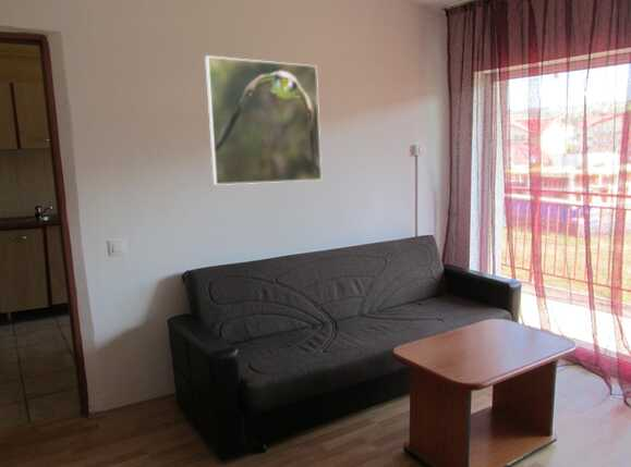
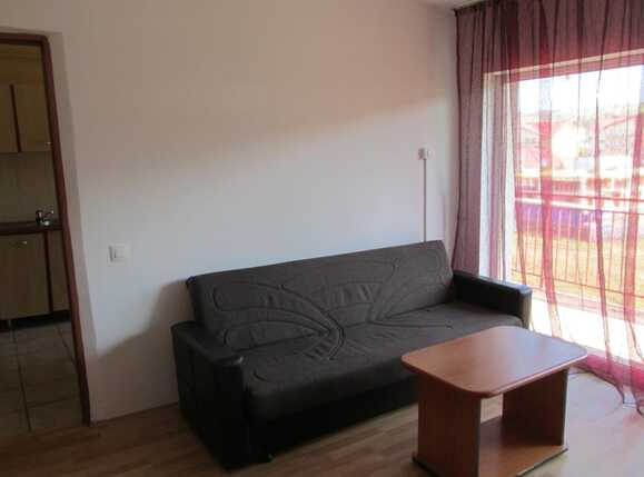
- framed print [204,54,323,186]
